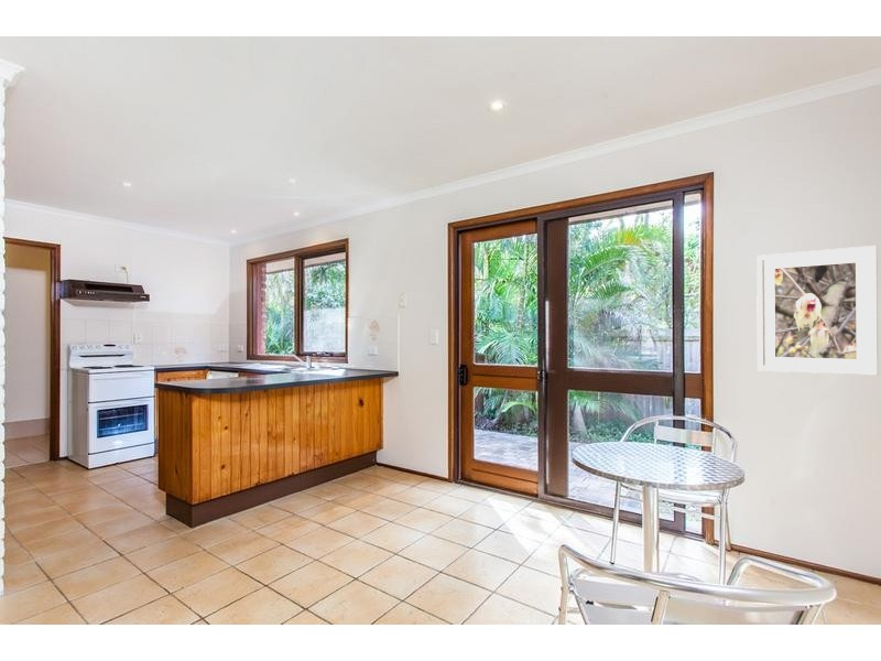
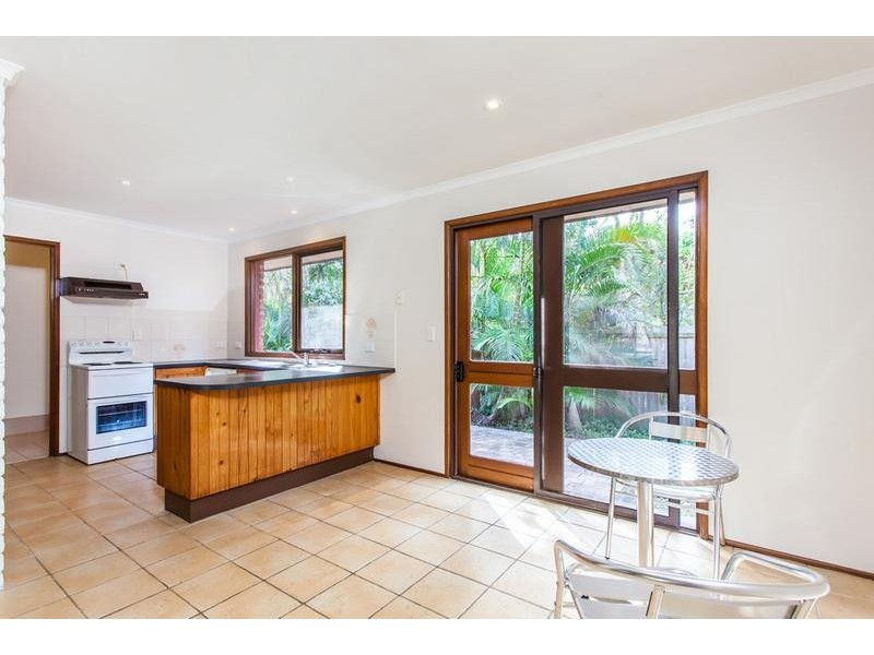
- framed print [755,245,879,377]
